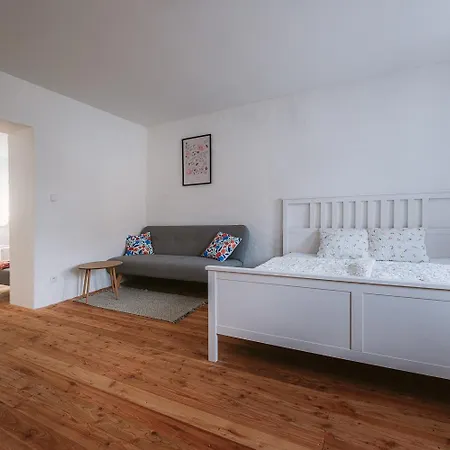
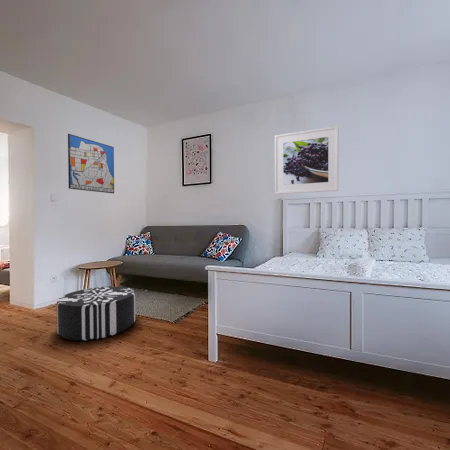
+ wall art [67,133,115,194]
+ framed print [274,125,340,195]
+ pouf [56,286,136,341]
